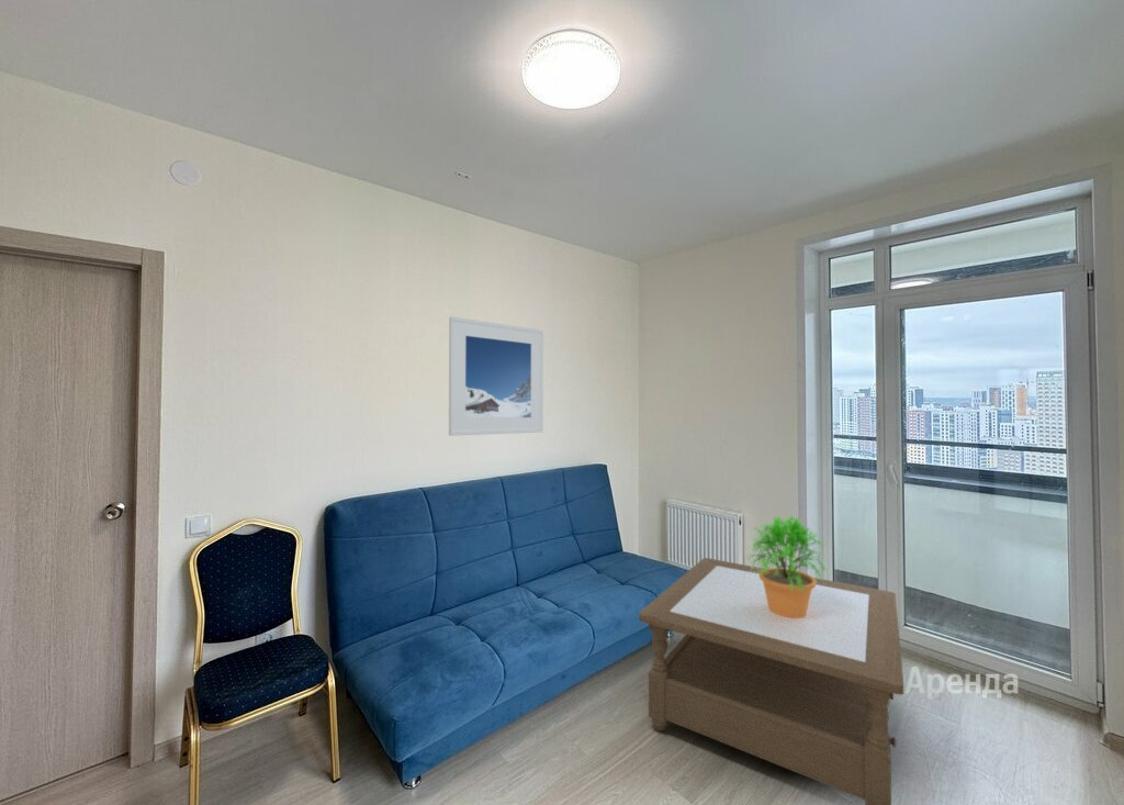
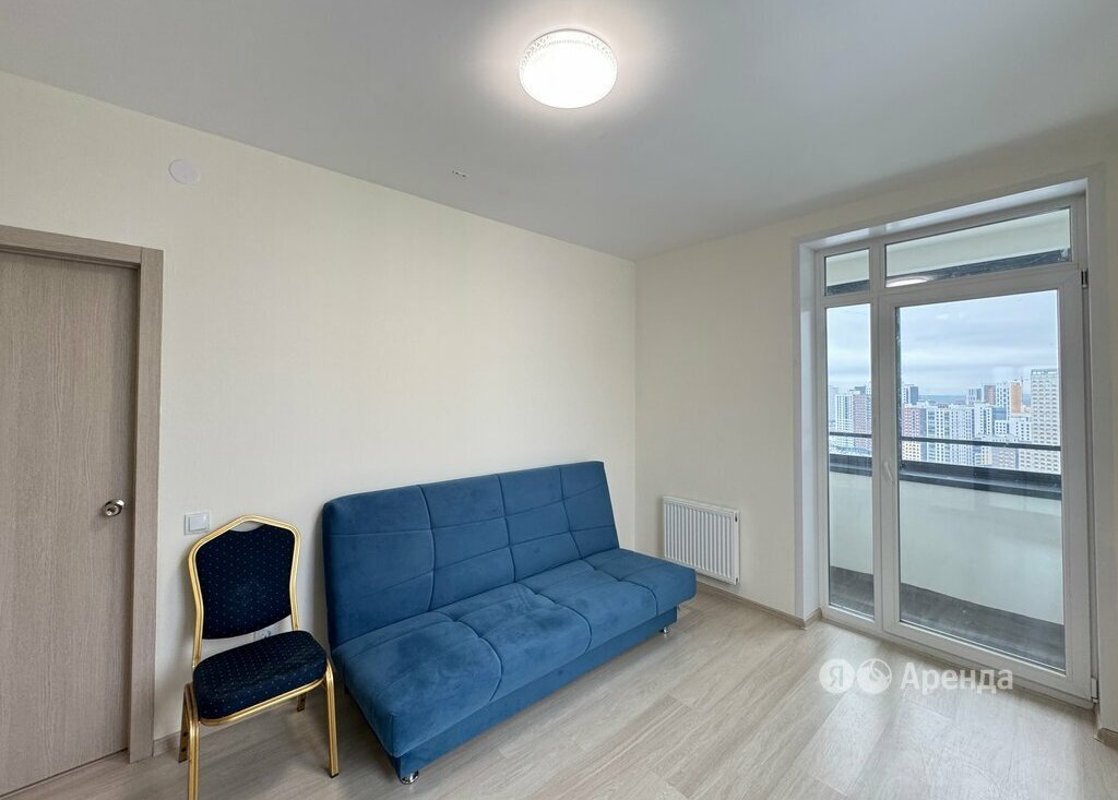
- coffee table [638,557,904,805]
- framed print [448,315,544,437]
- potted plant [745,514,830,618]
